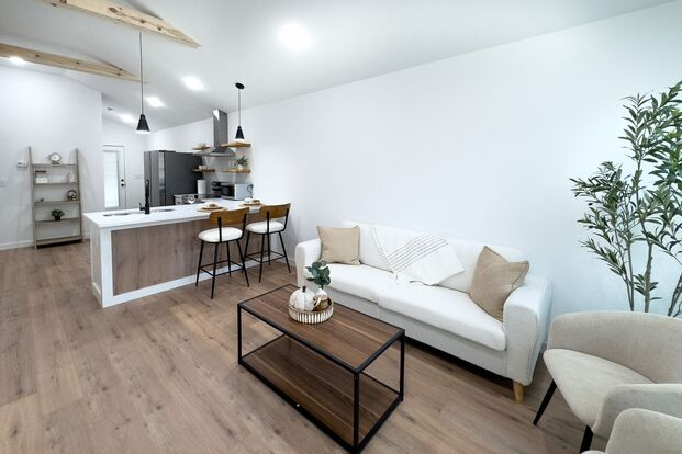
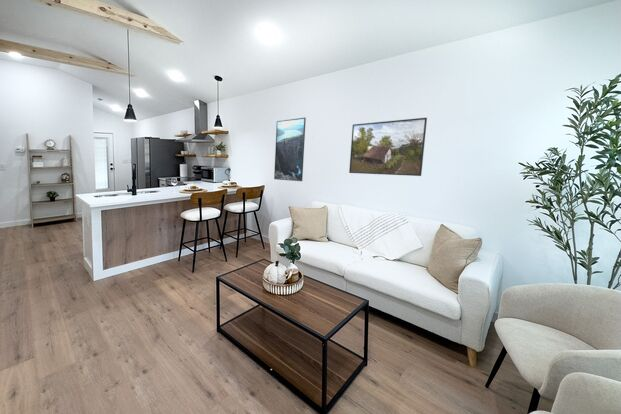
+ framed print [273,117,307,182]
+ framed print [348,117,428,177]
